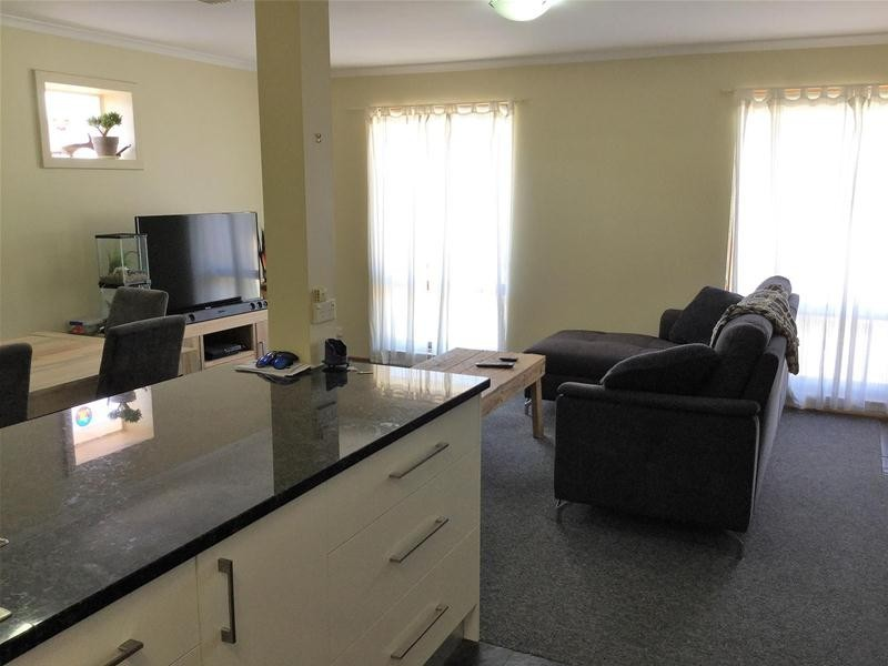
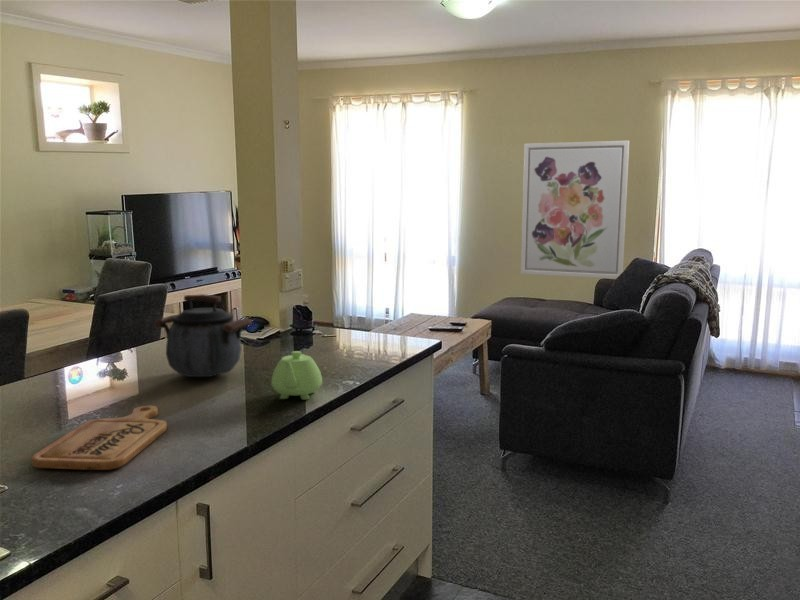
+ wall art [520,140,630,280]
+ cutting board [31,405,168,471]
+ kettle [153,293,253,378]
+ teapot [270,350,323,401]
